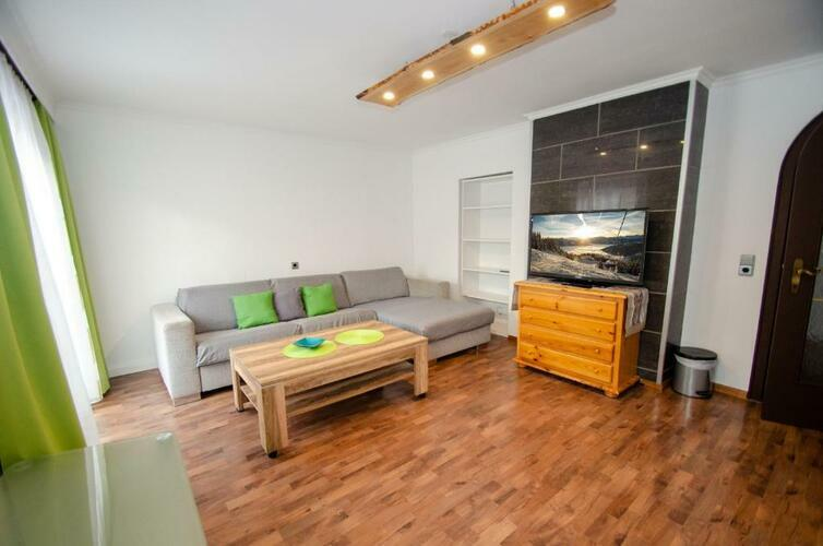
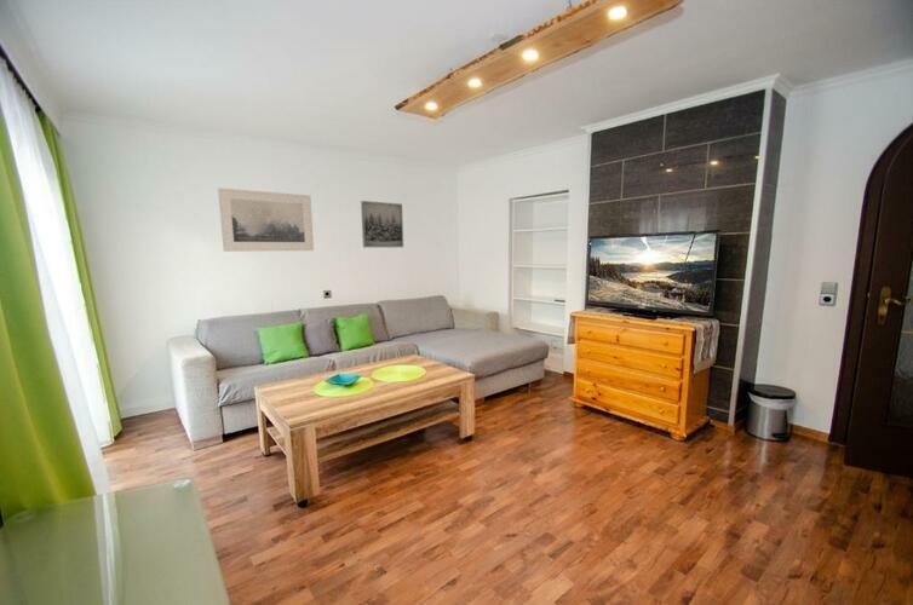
+ wall art [360,200,404,248]
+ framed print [217,186,315,253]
